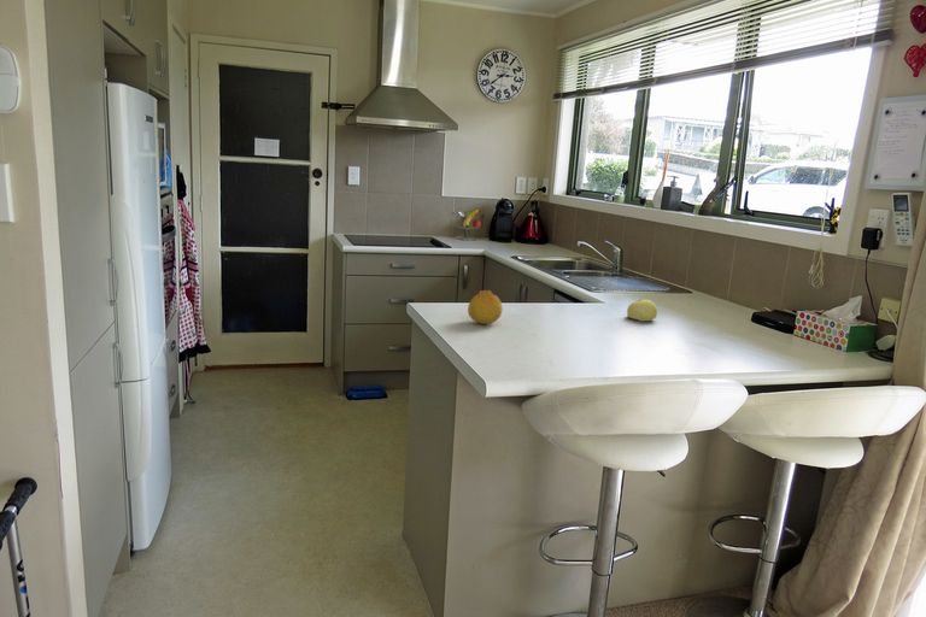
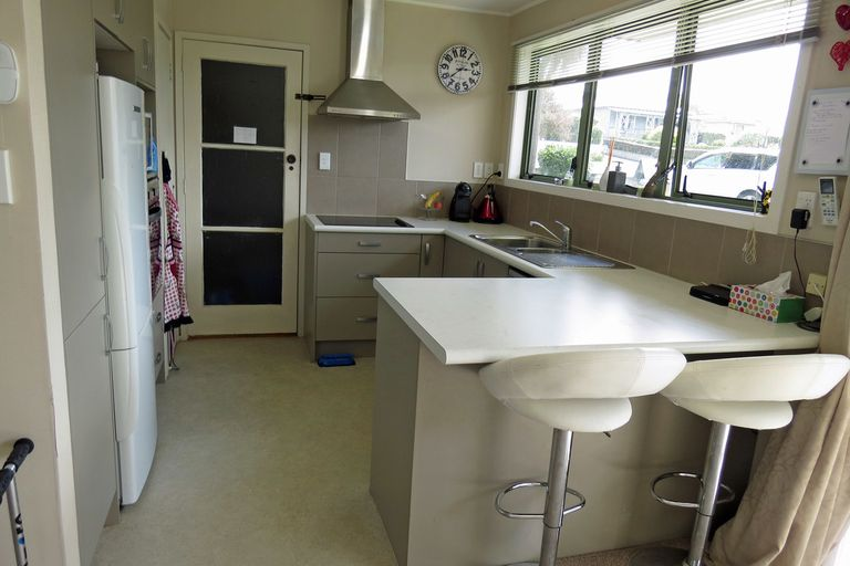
- fruit [467,289,504,325]
- fruit [626,299,658,322]
